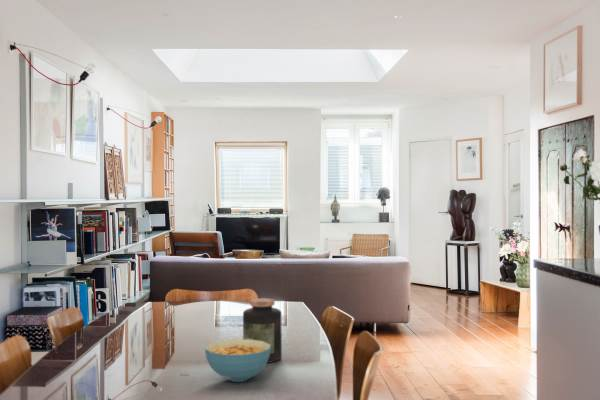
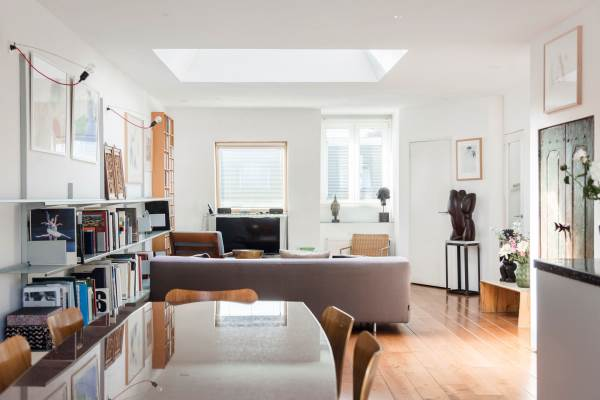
- jar [242,297,283,364]
- cereal bowl [204,338,271,383]
